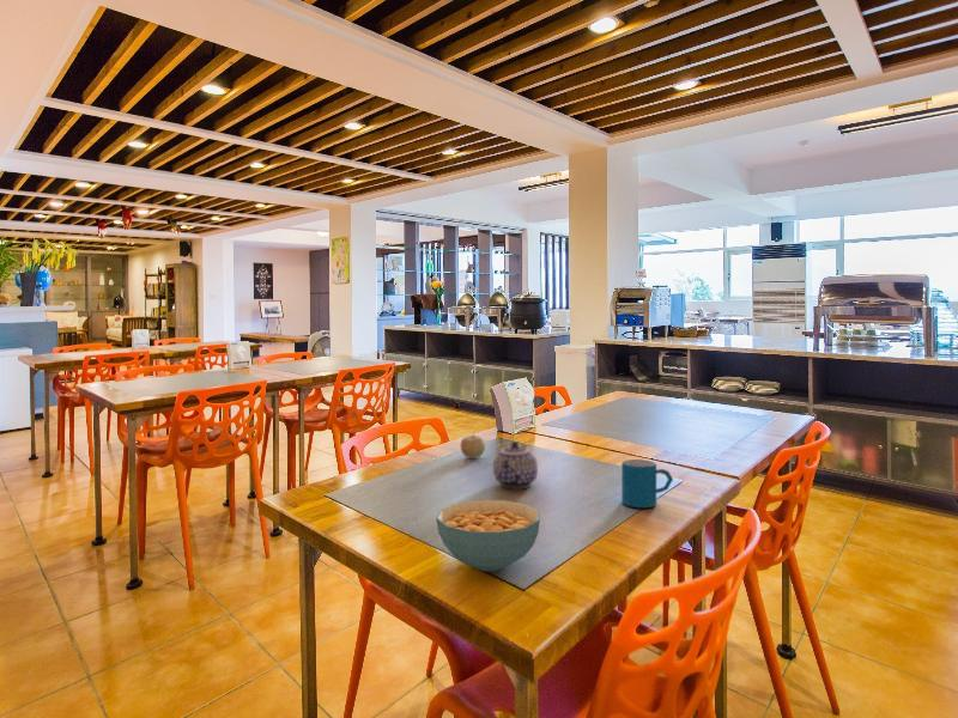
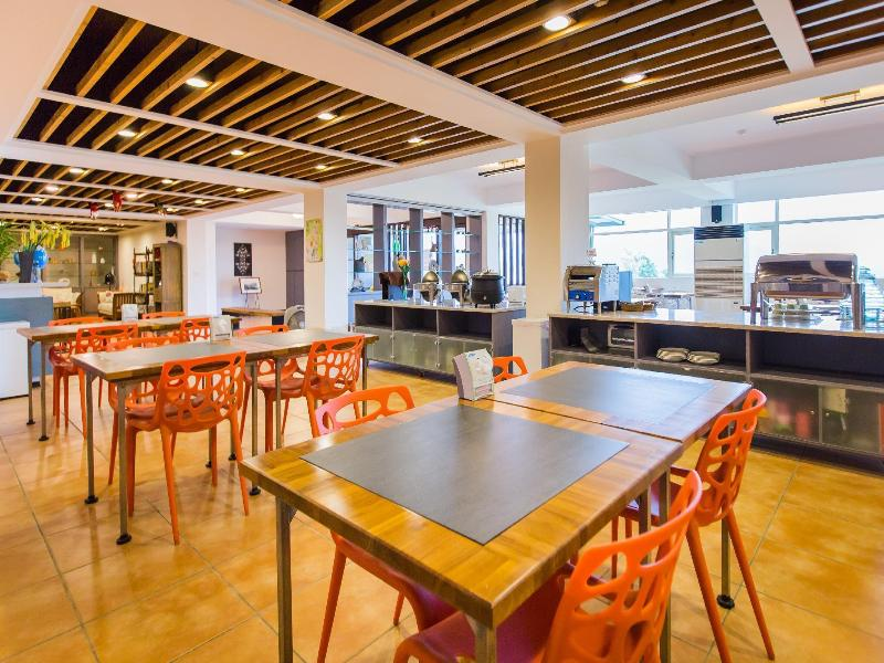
- cereal bowl [435,499,541,572]
- fruit [460,431,486,460]
- teapot [492,440,539,489]
- mug [620,458,674,509]
